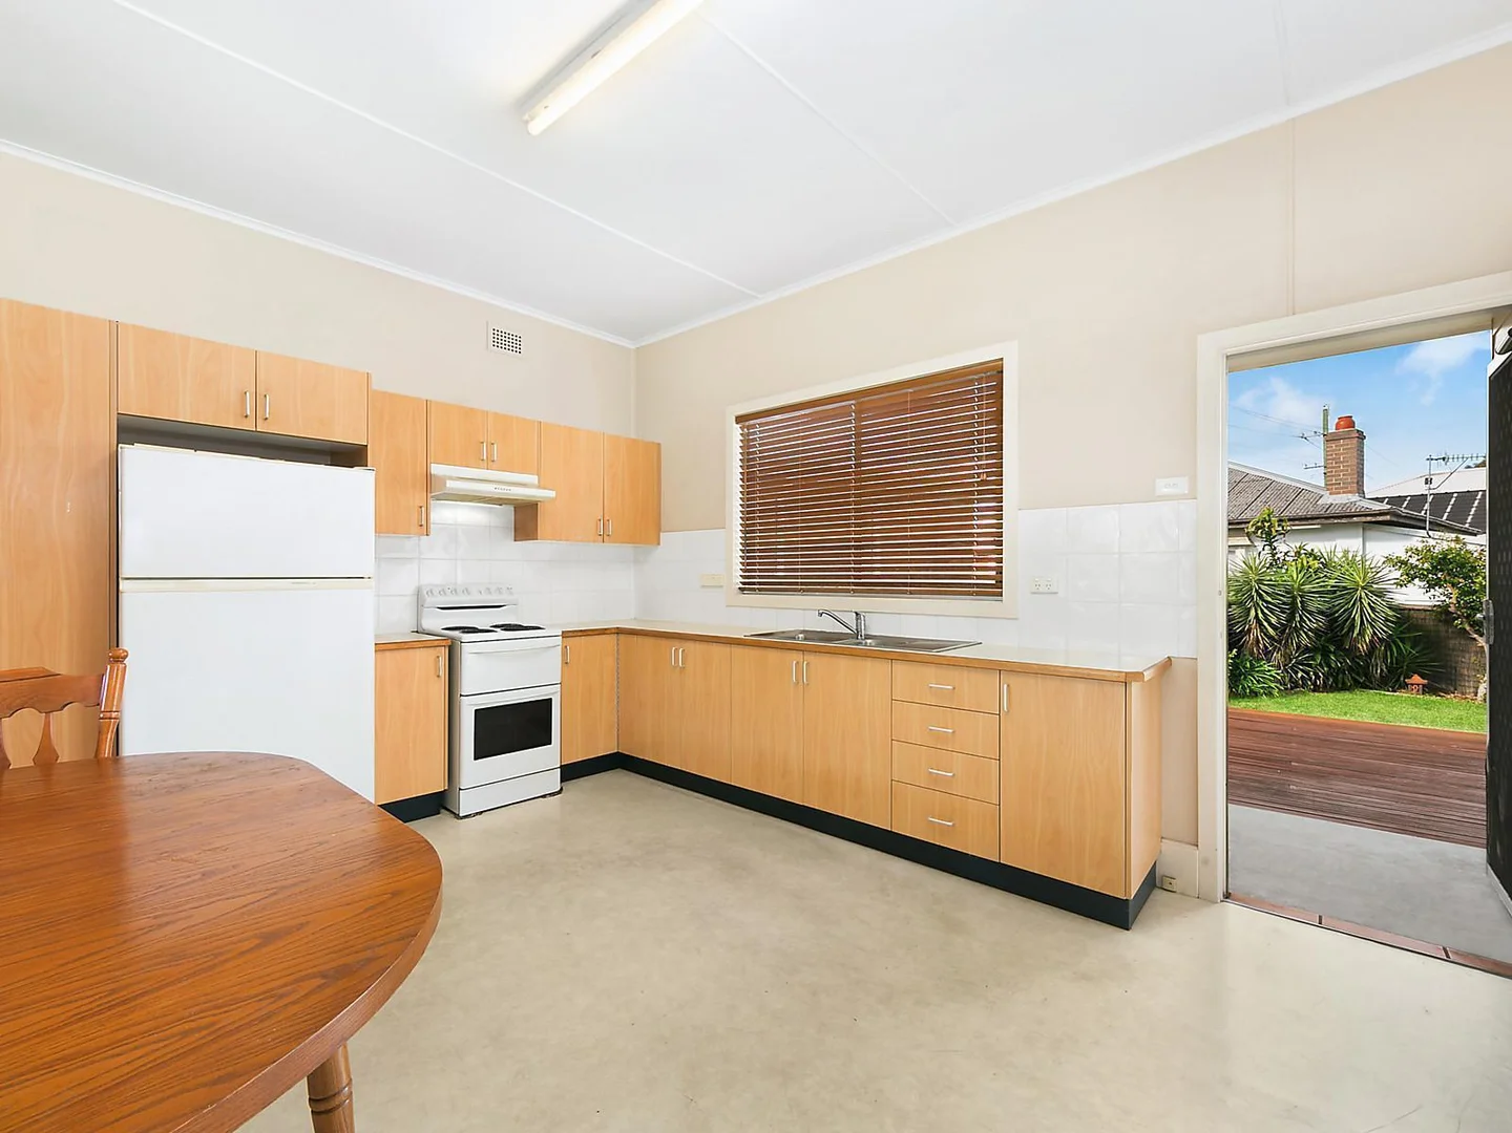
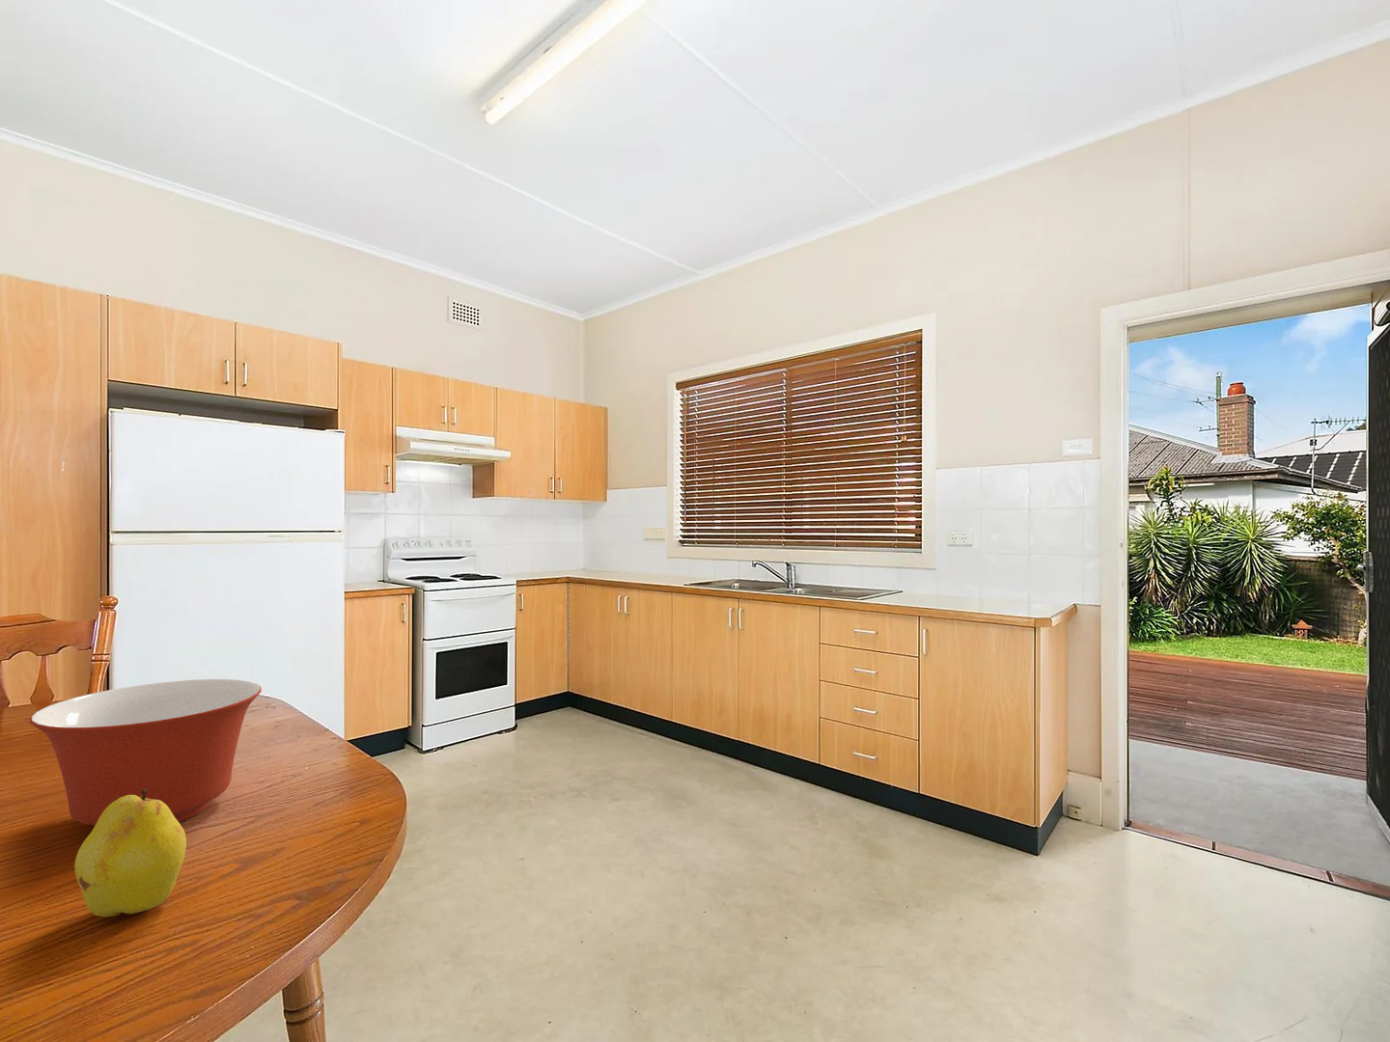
+ mixing bowl [28,679,263,826]
+ fruit [73,789,187,918]
